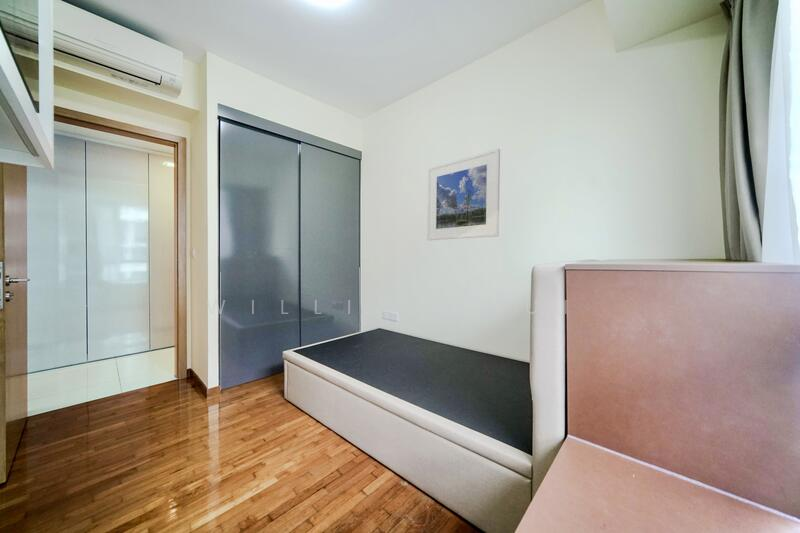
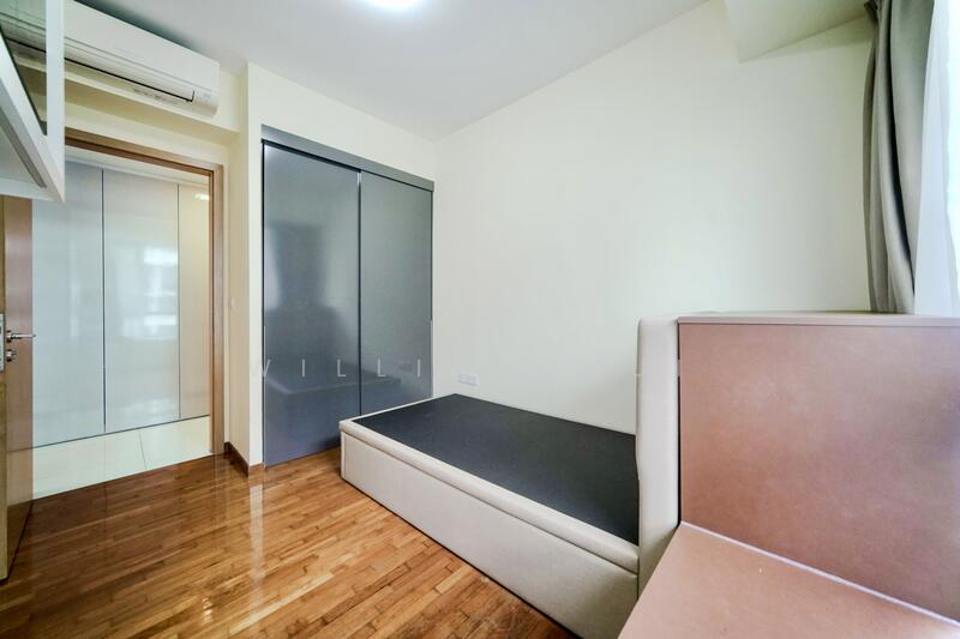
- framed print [426,147,501,241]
